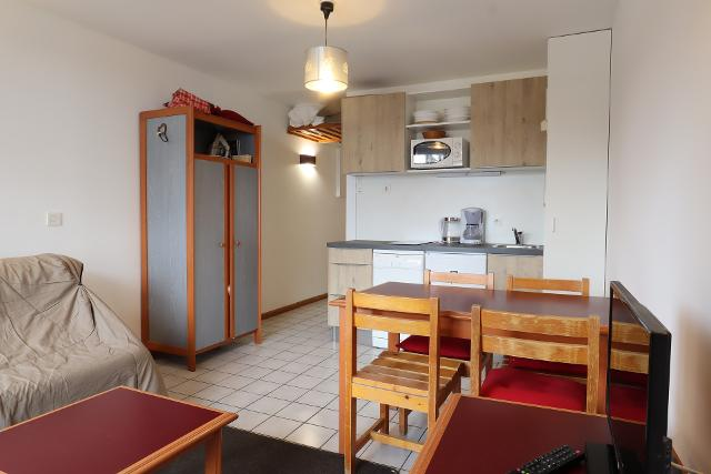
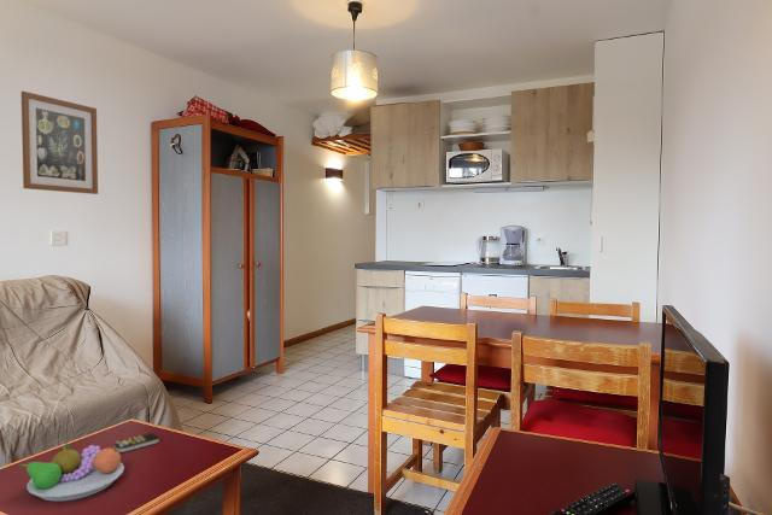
+ fruit bowl [18,441,125,502]
+ wall art [21,90,99,195]
+ remote control [113,432,160,453]
